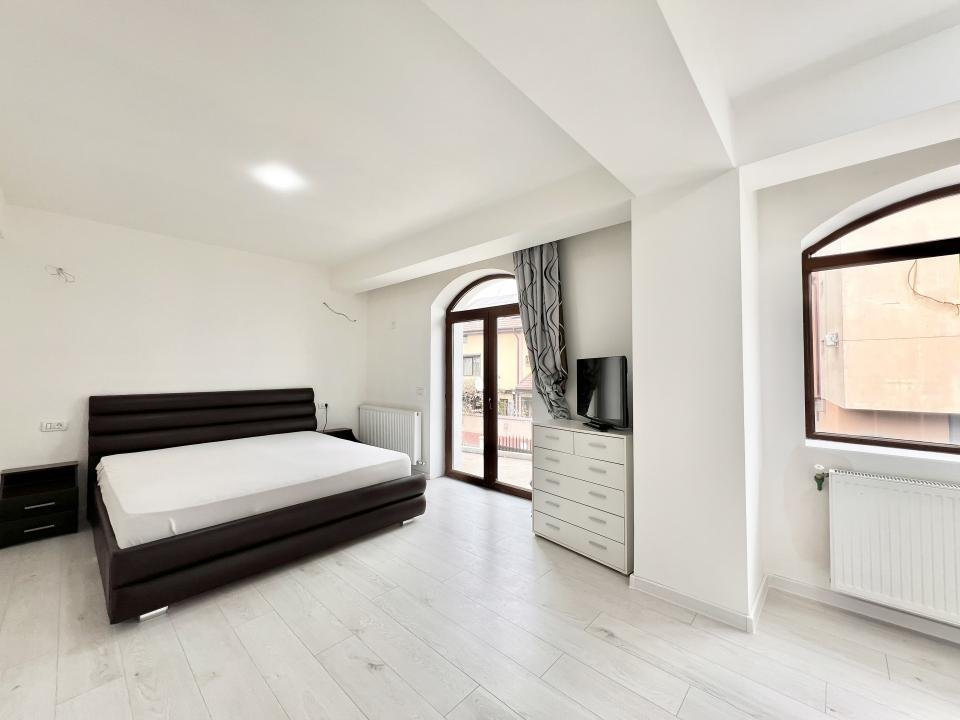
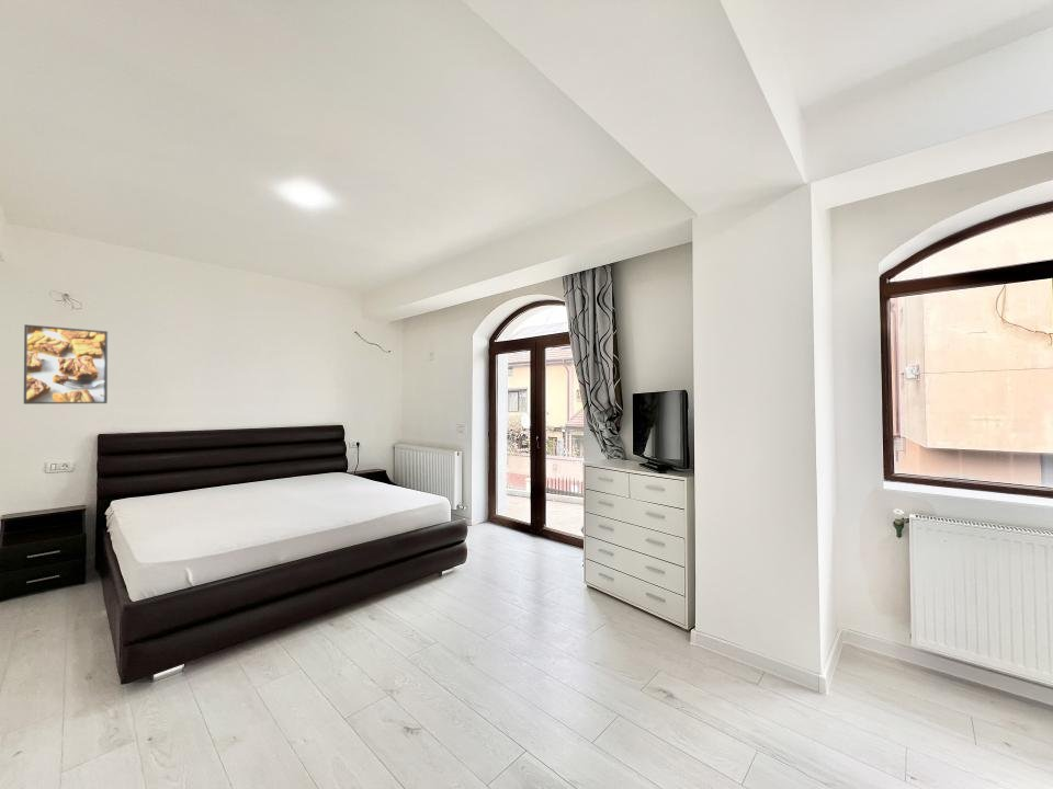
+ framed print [23,323,109,405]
